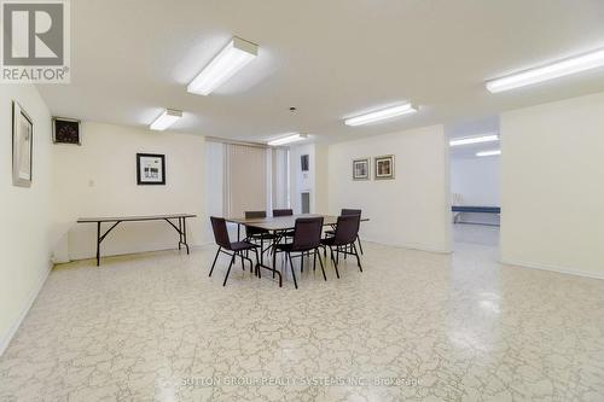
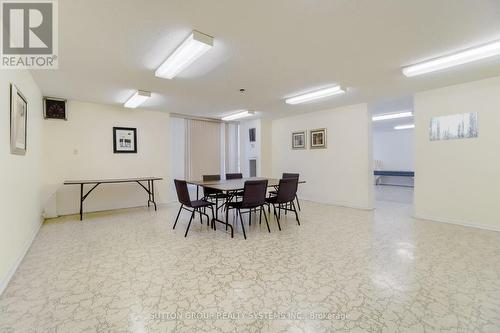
+ wall art [428,111,479,142]
